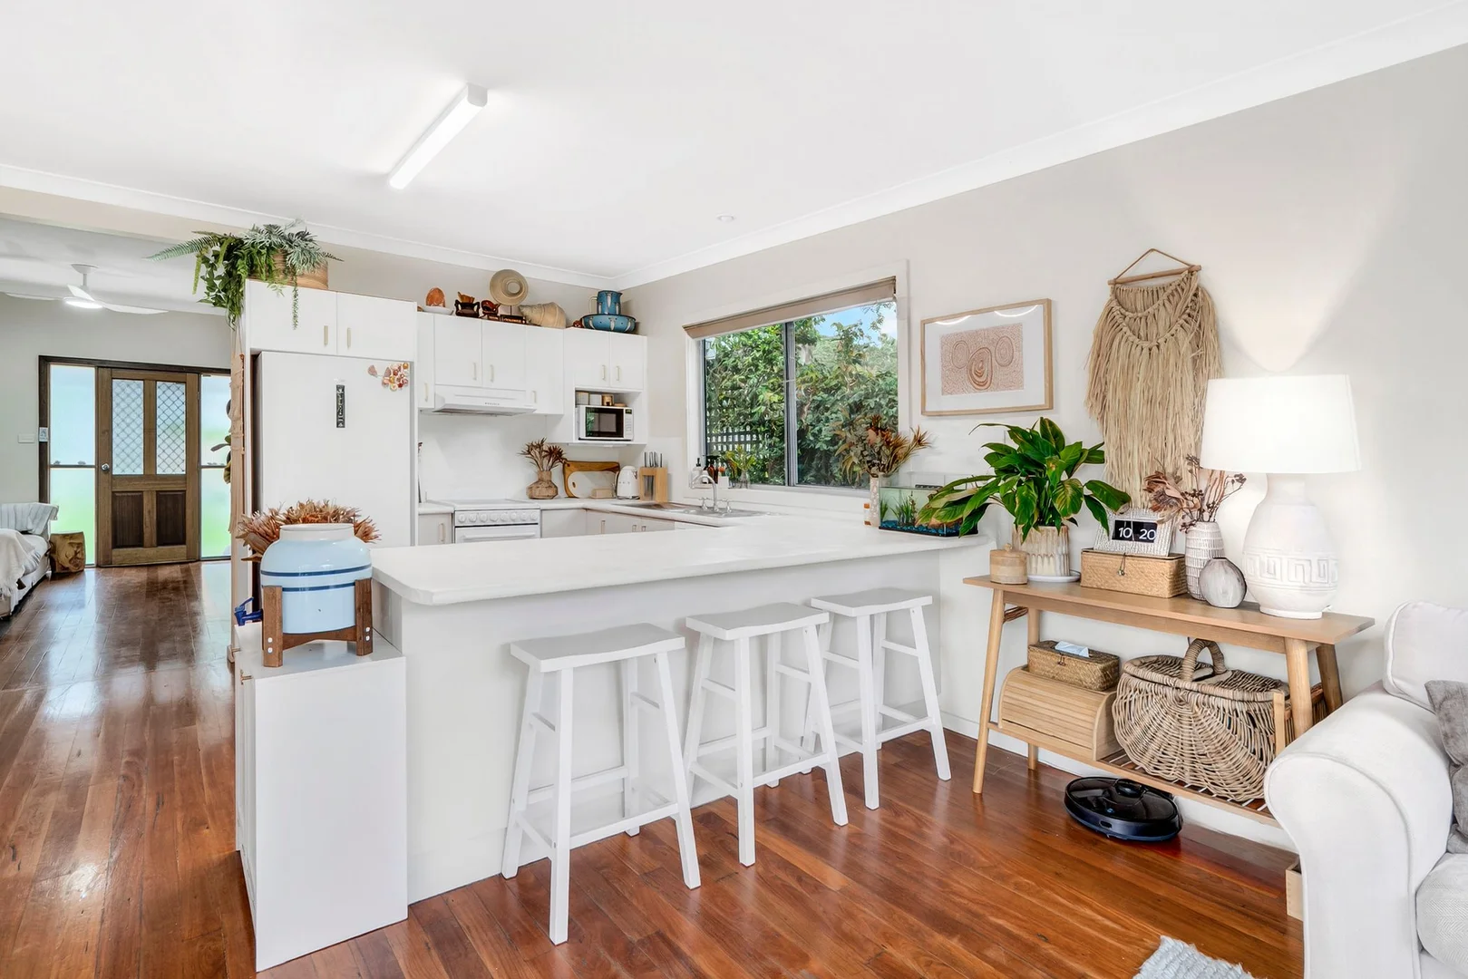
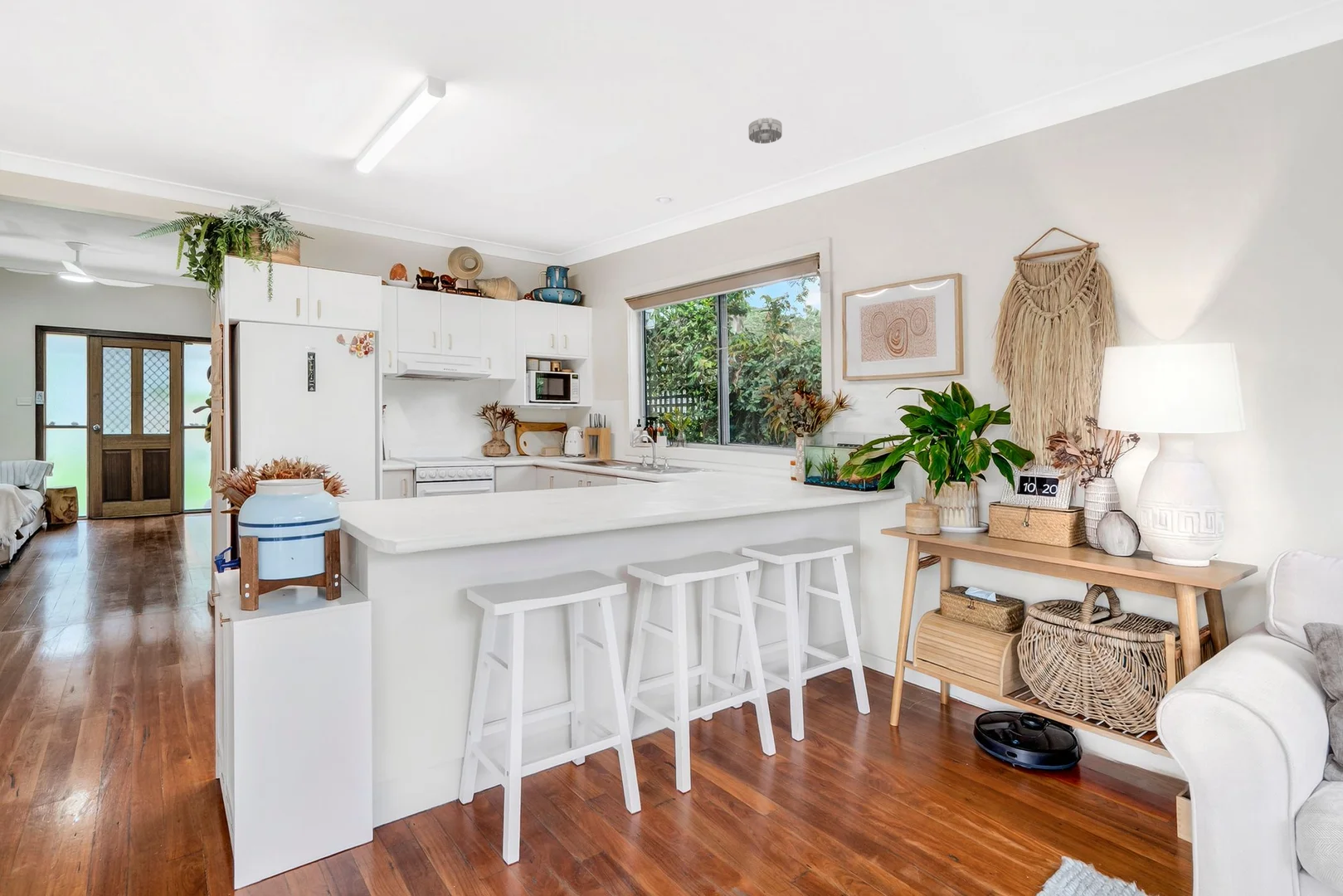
+ smoke detector [747,117,783,144]
